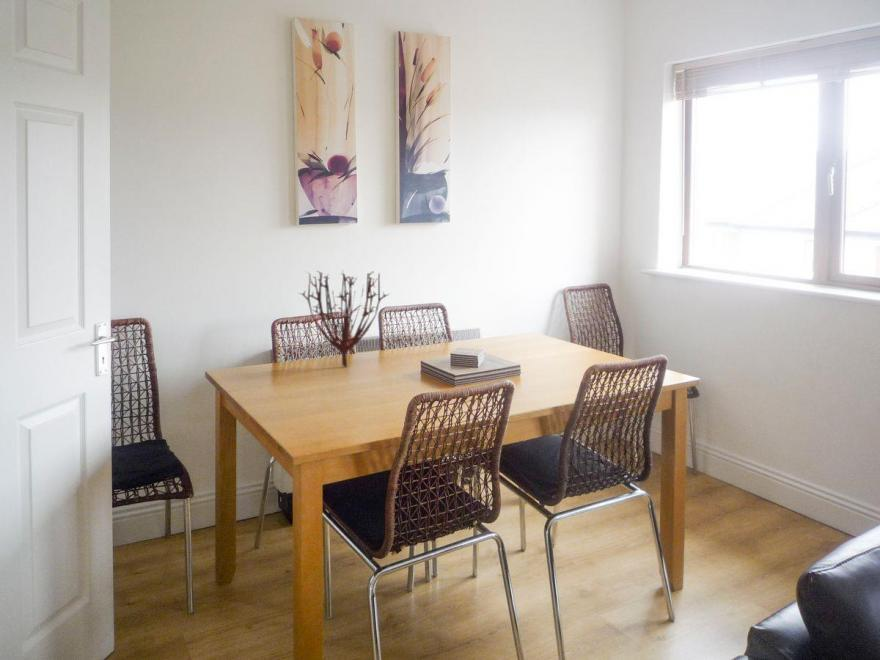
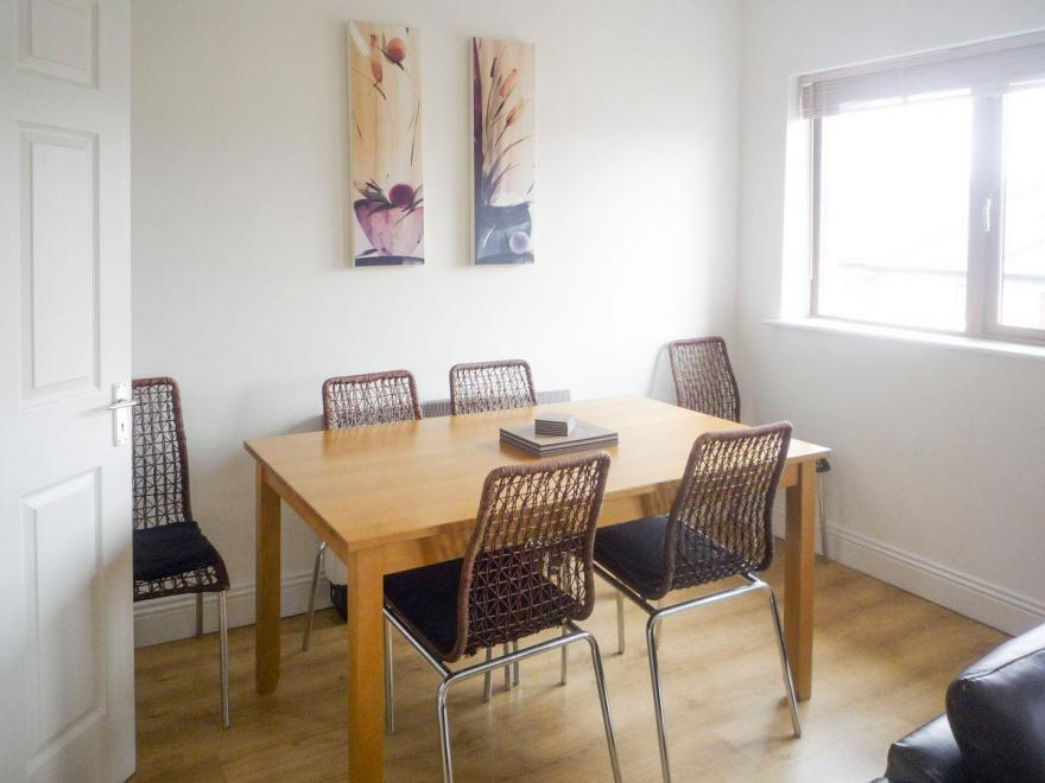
- plant [298,269,390,368]
